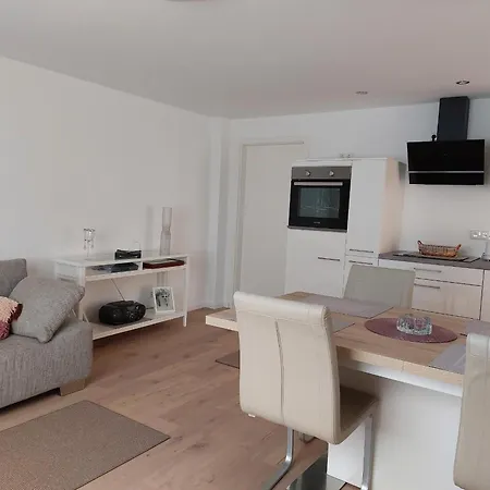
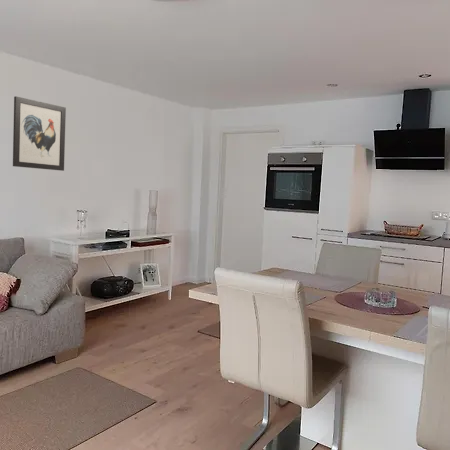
+ wall art [12,96,67,172]
